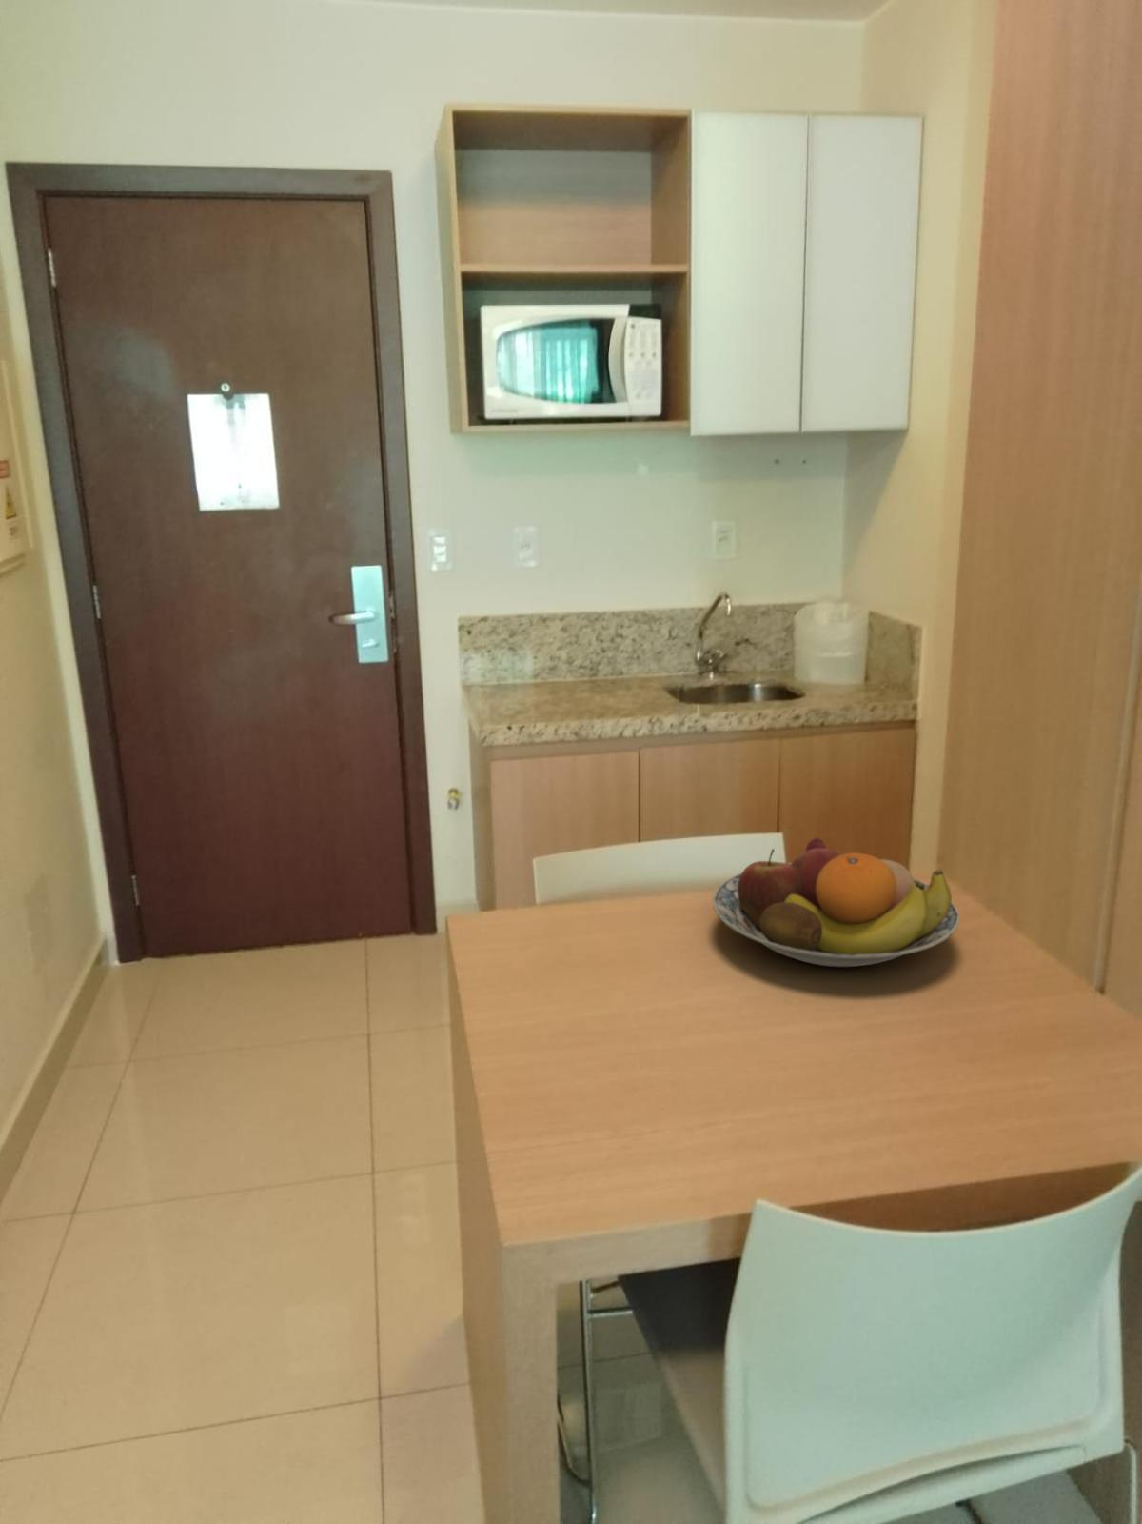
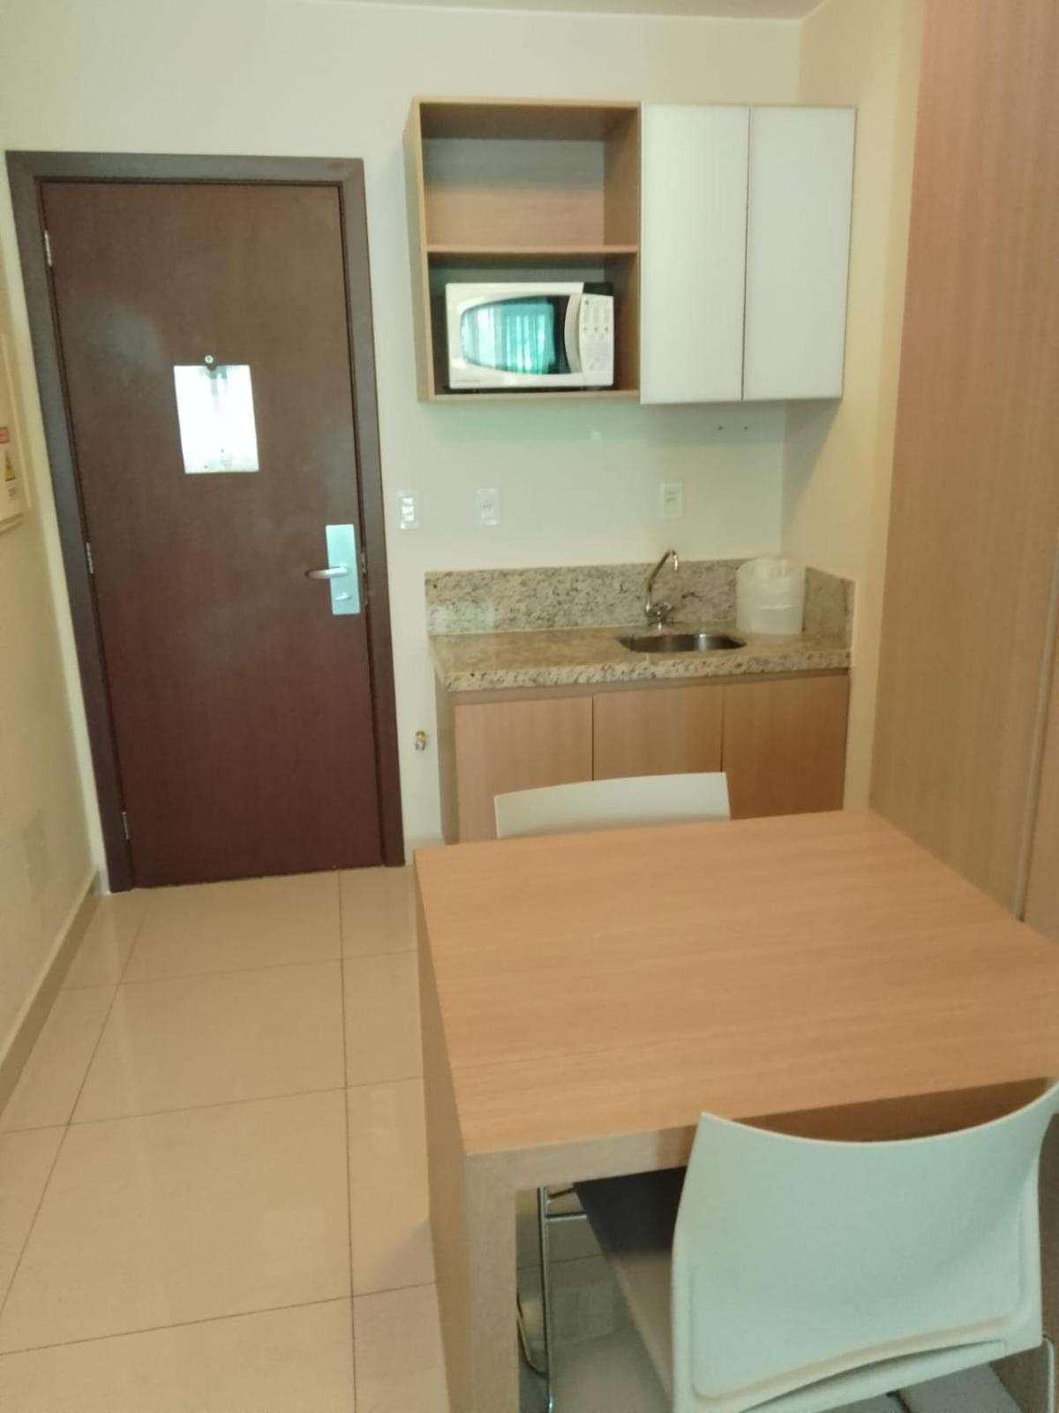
- fruit bowl [711,836,960,967]
